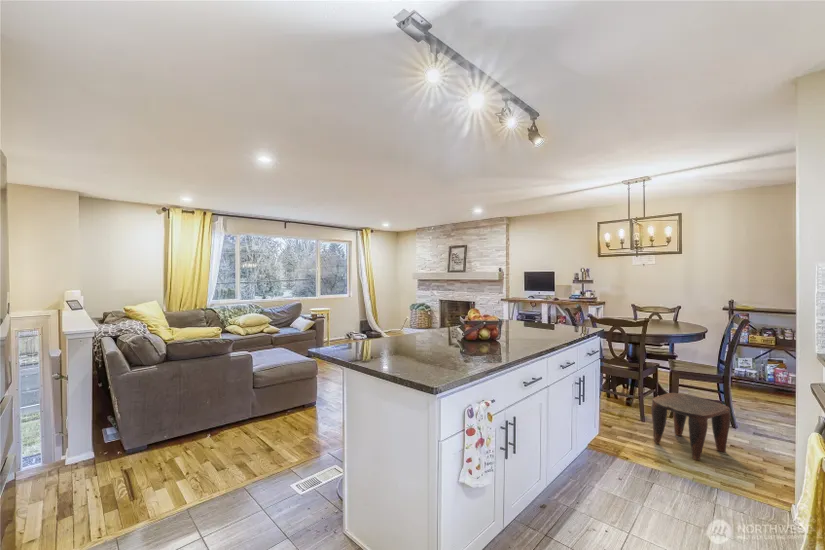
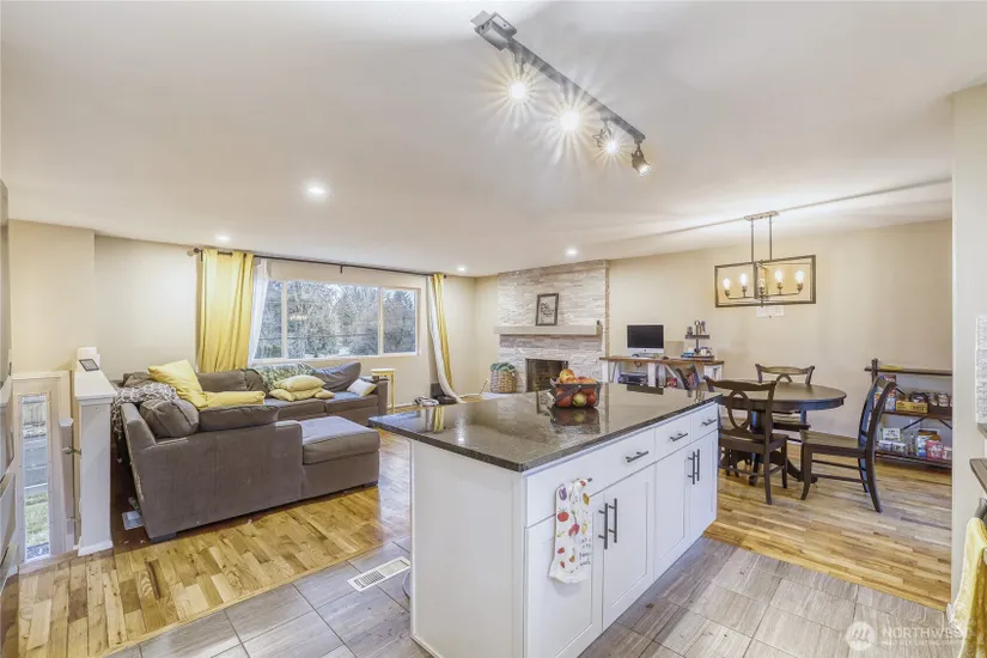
- stool [650,392,731,461]
